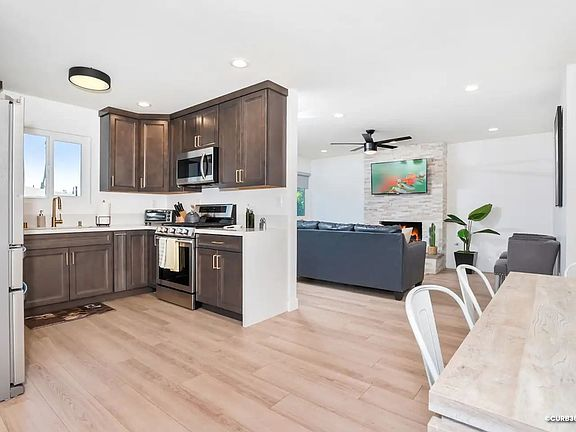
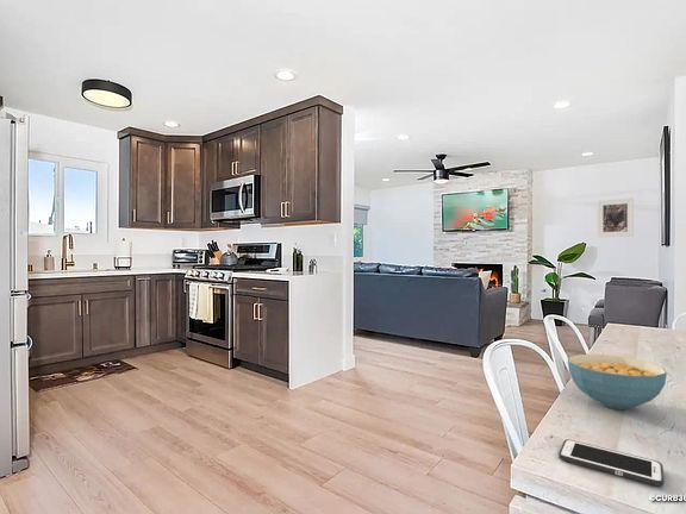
+ cereal bowl [567,353,668,410]
+ cell phone [557,438,665,488]
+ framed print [597,198,635,238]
